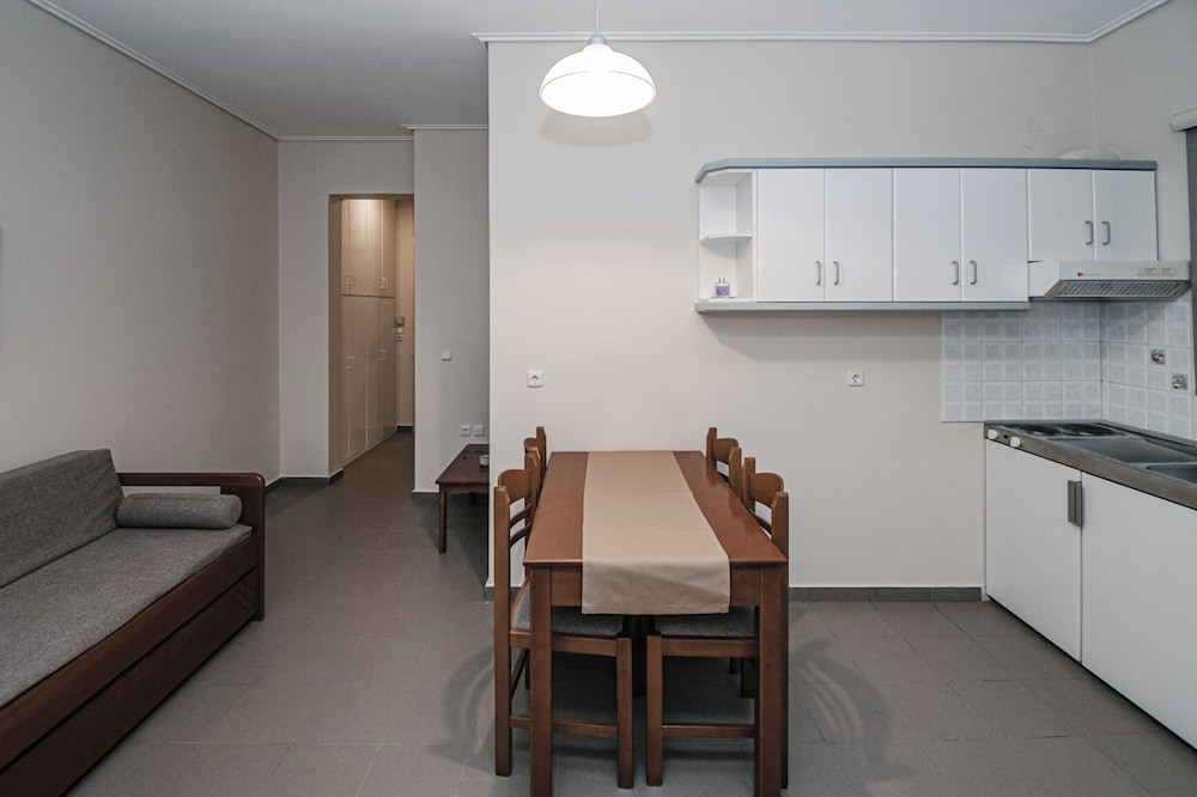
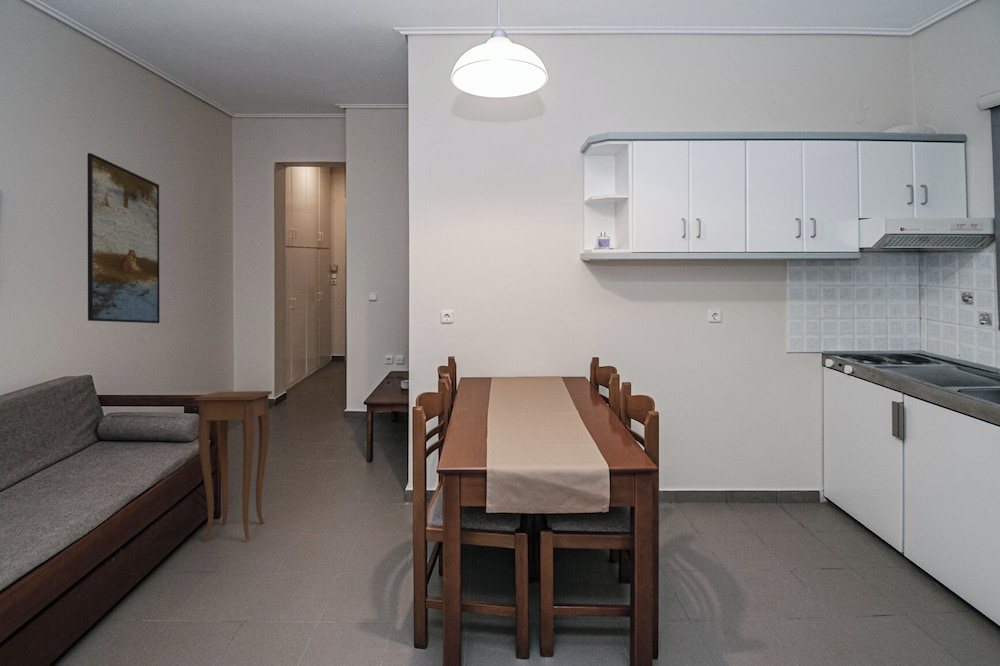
+ side table [194,390,273,541]
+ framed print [86,152,160,324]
